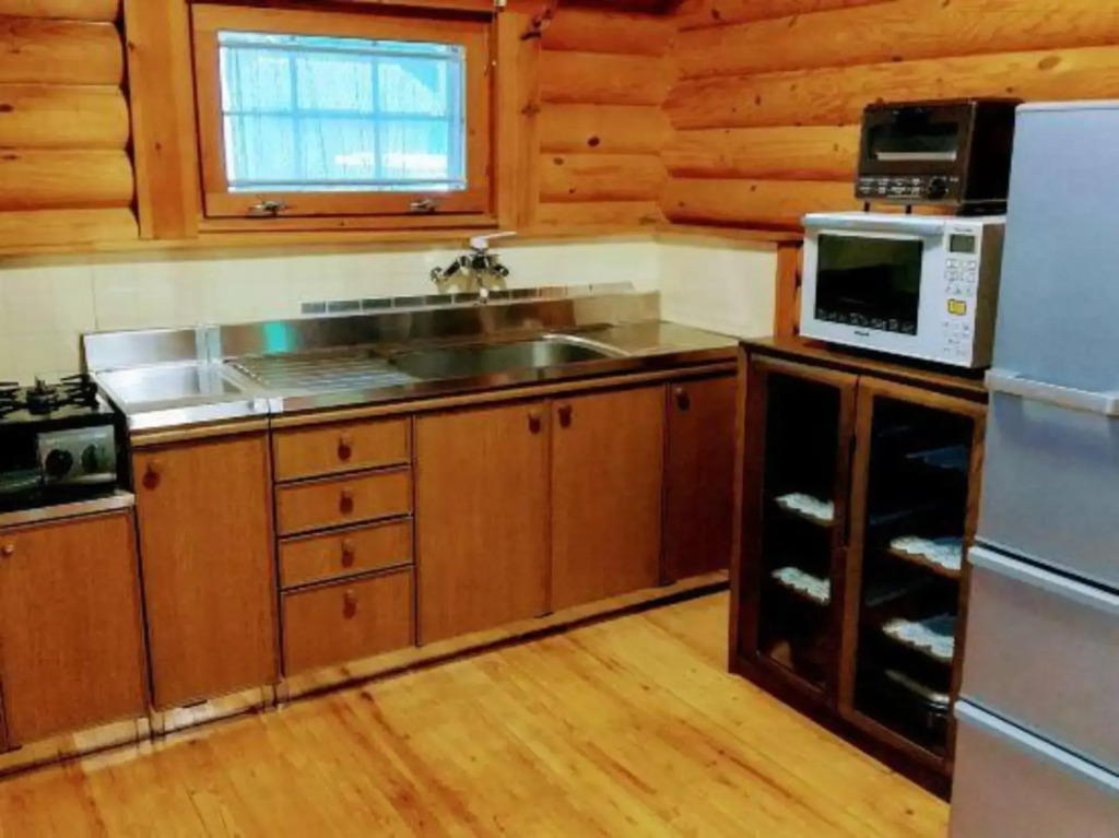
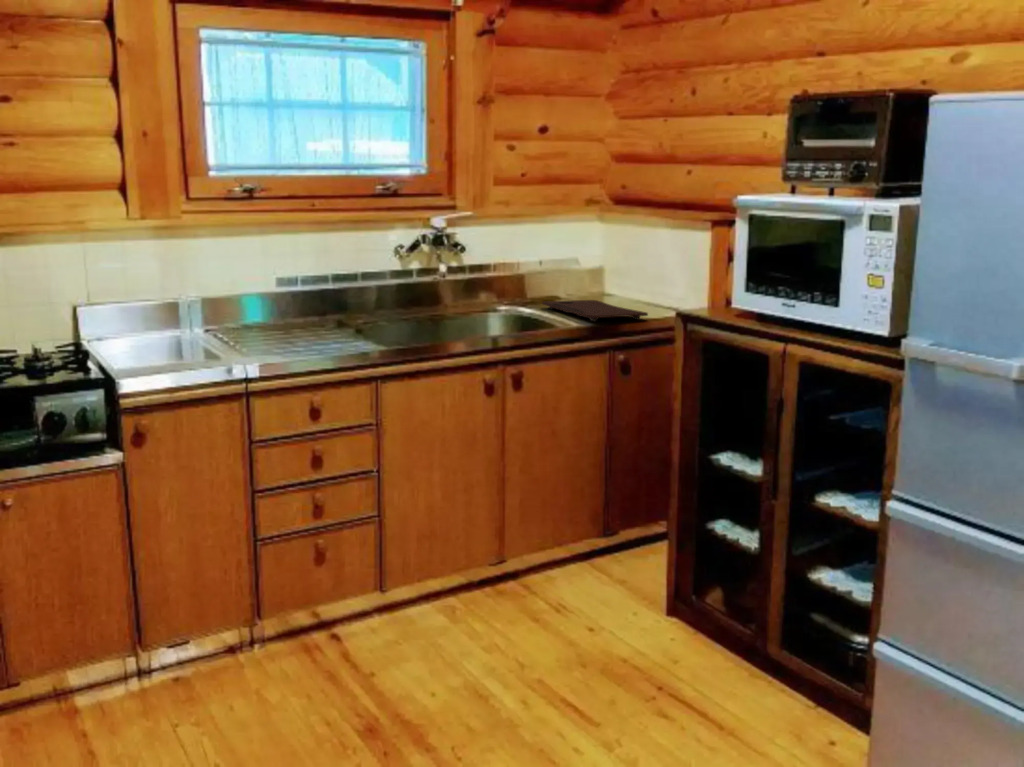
+ cutting board [541,299,649,322]
